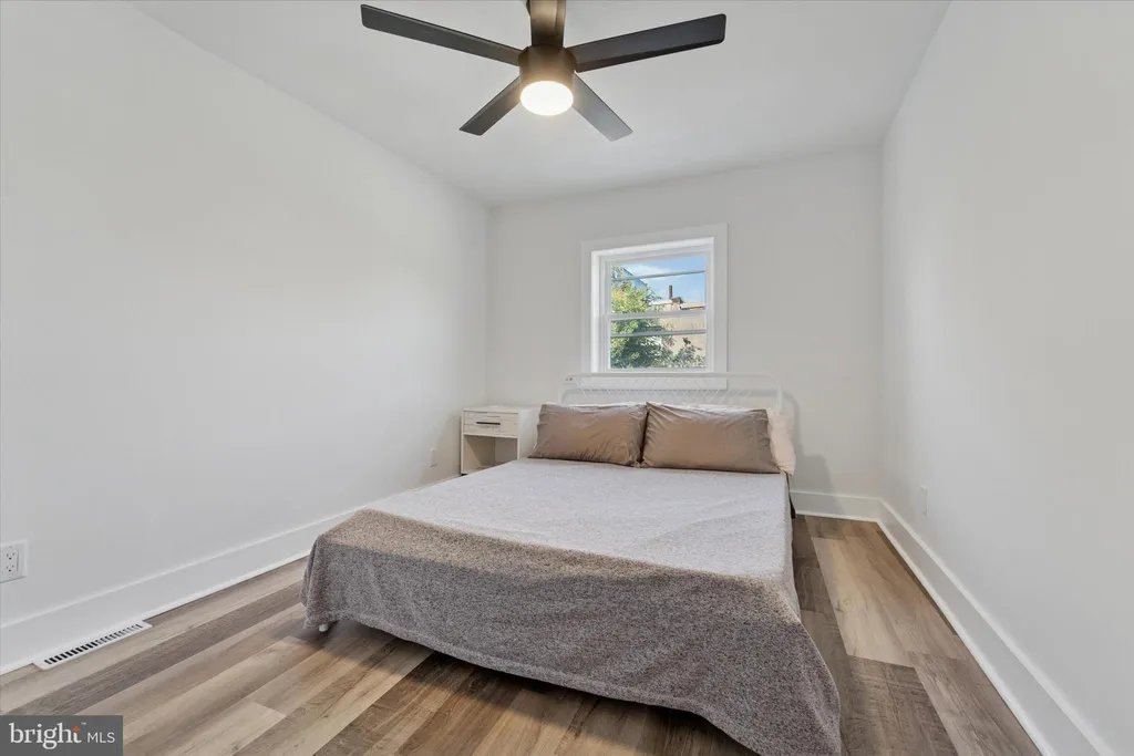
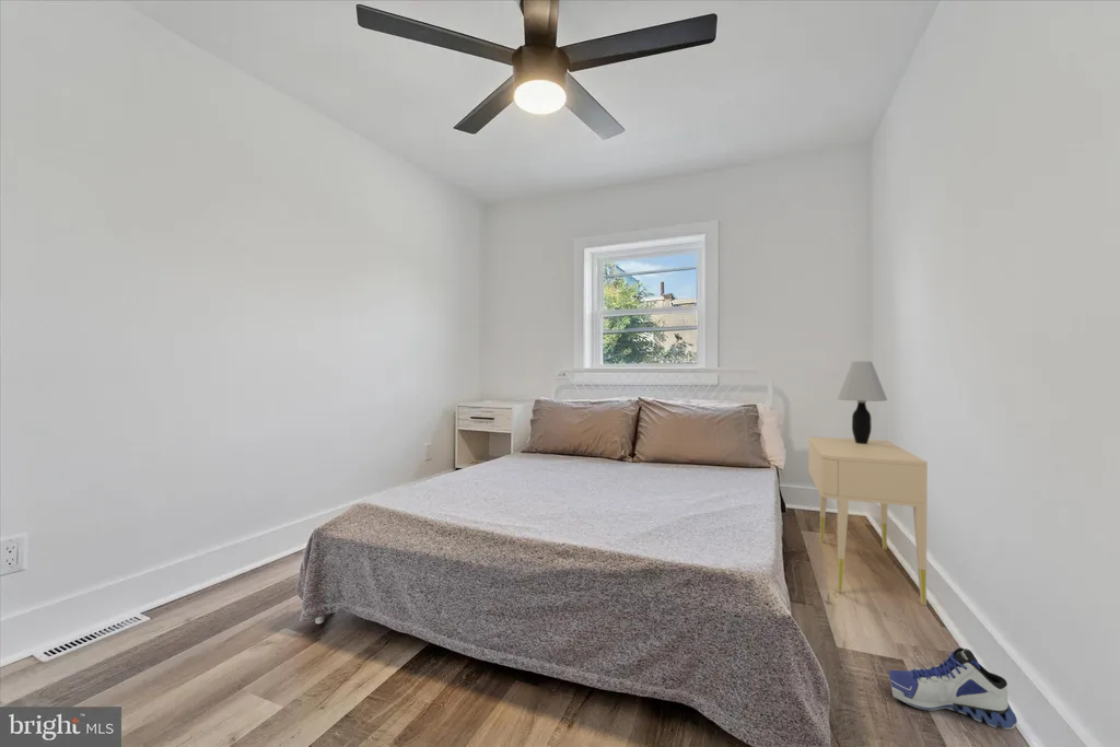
+ nightstand [807,436,929,606]
+ sneaker [888,646,1018,731]
+ table lamp [836,360,888,444]
